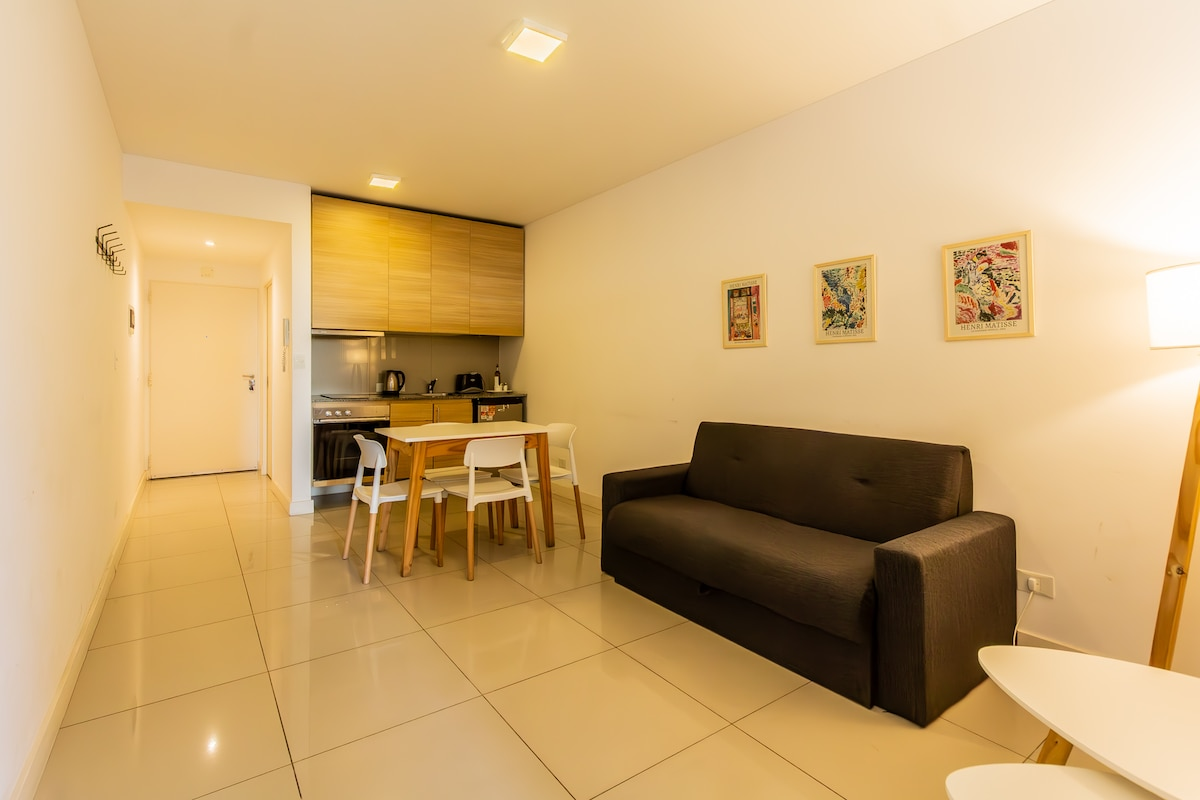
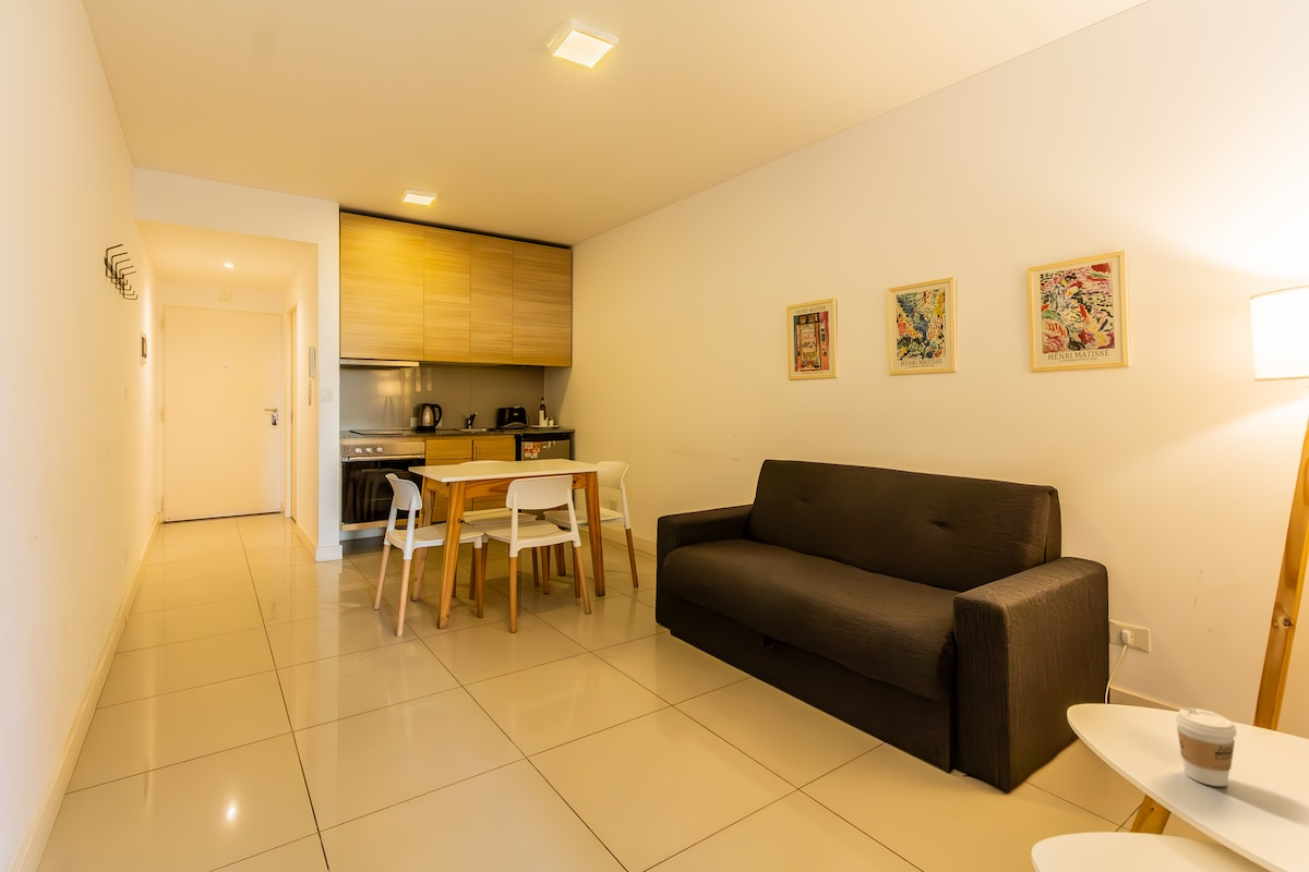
+ coffee cup [1174,707,1238,787]
